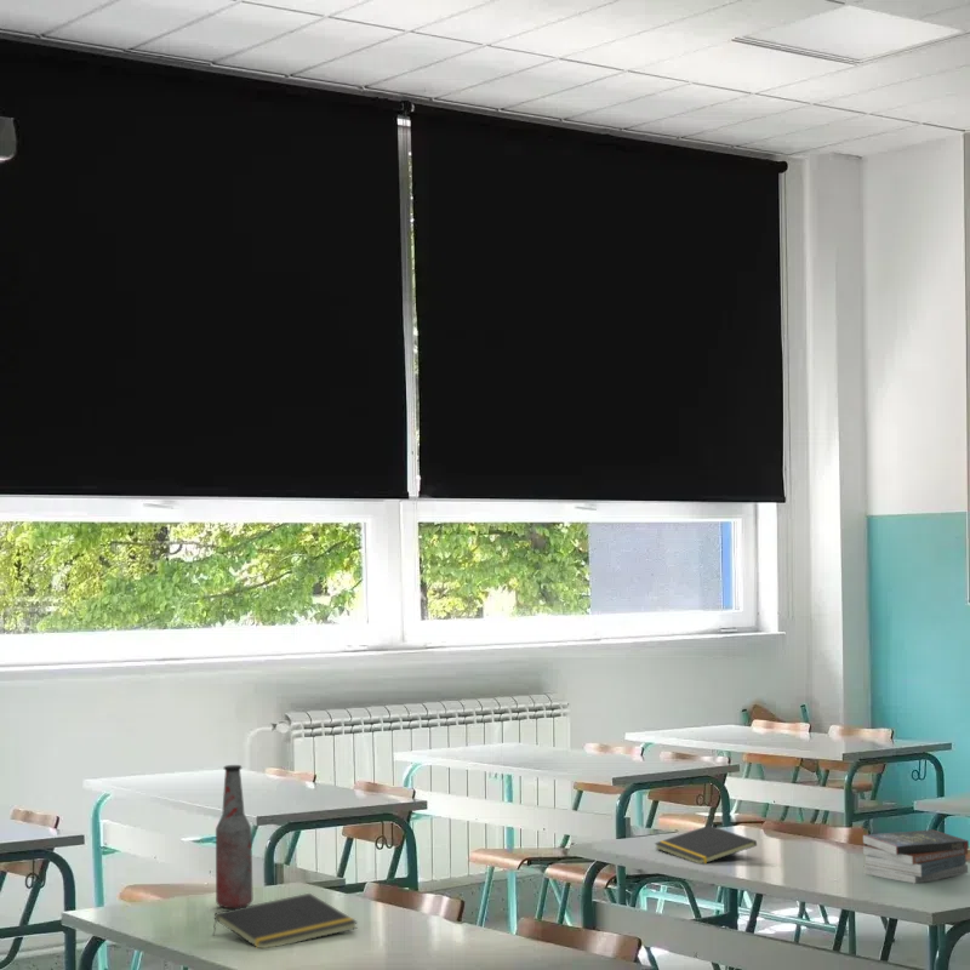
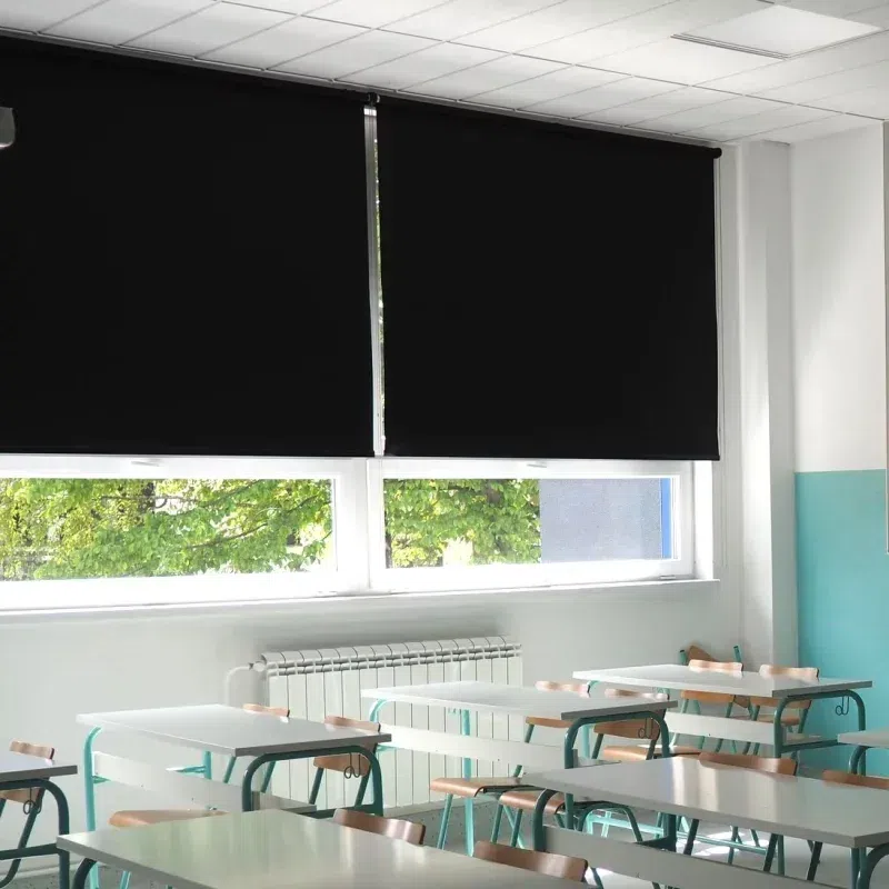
- bottle [215,764,253,909]
- notepad [654,824,758,865]
- notepad [211,892,359,949]
- book [862,828,970,884]
